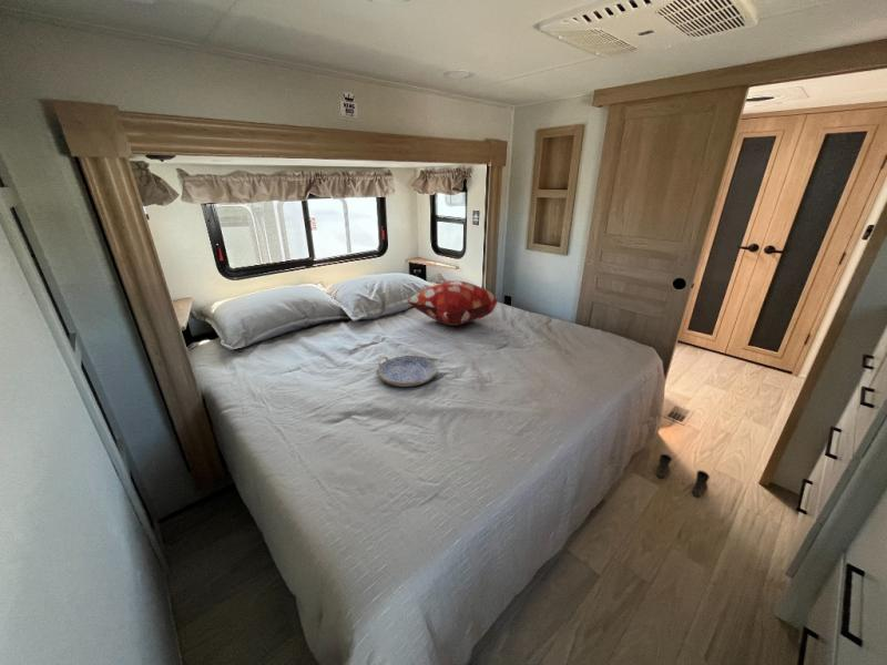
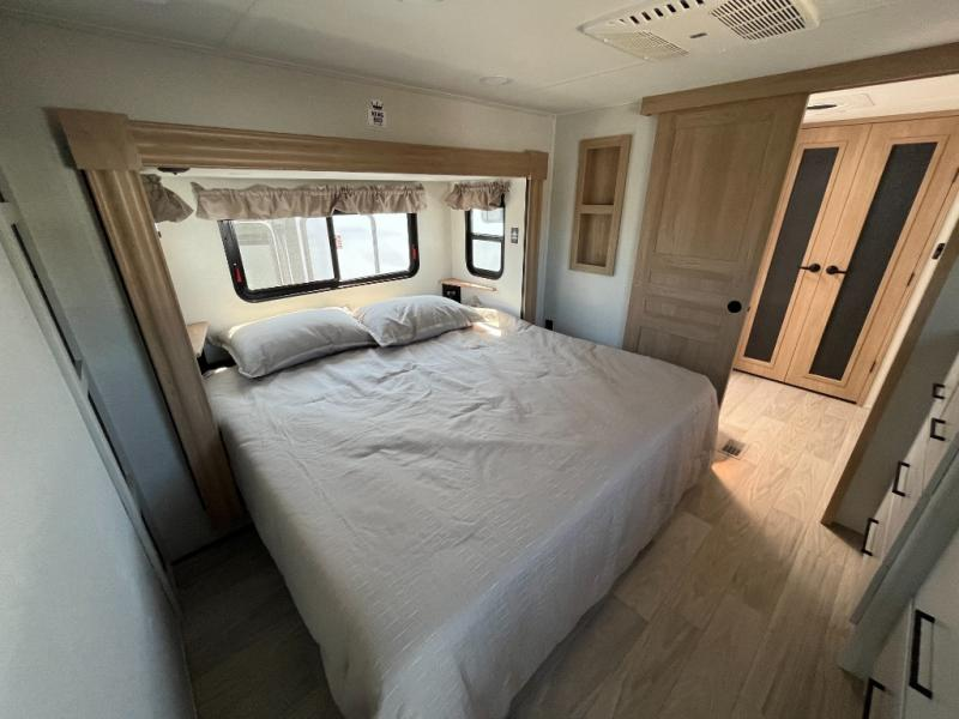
- serving tray [376,355,439,388]
- decorative pillow [406,279,498,327]
- boots [655,453,711,498]
